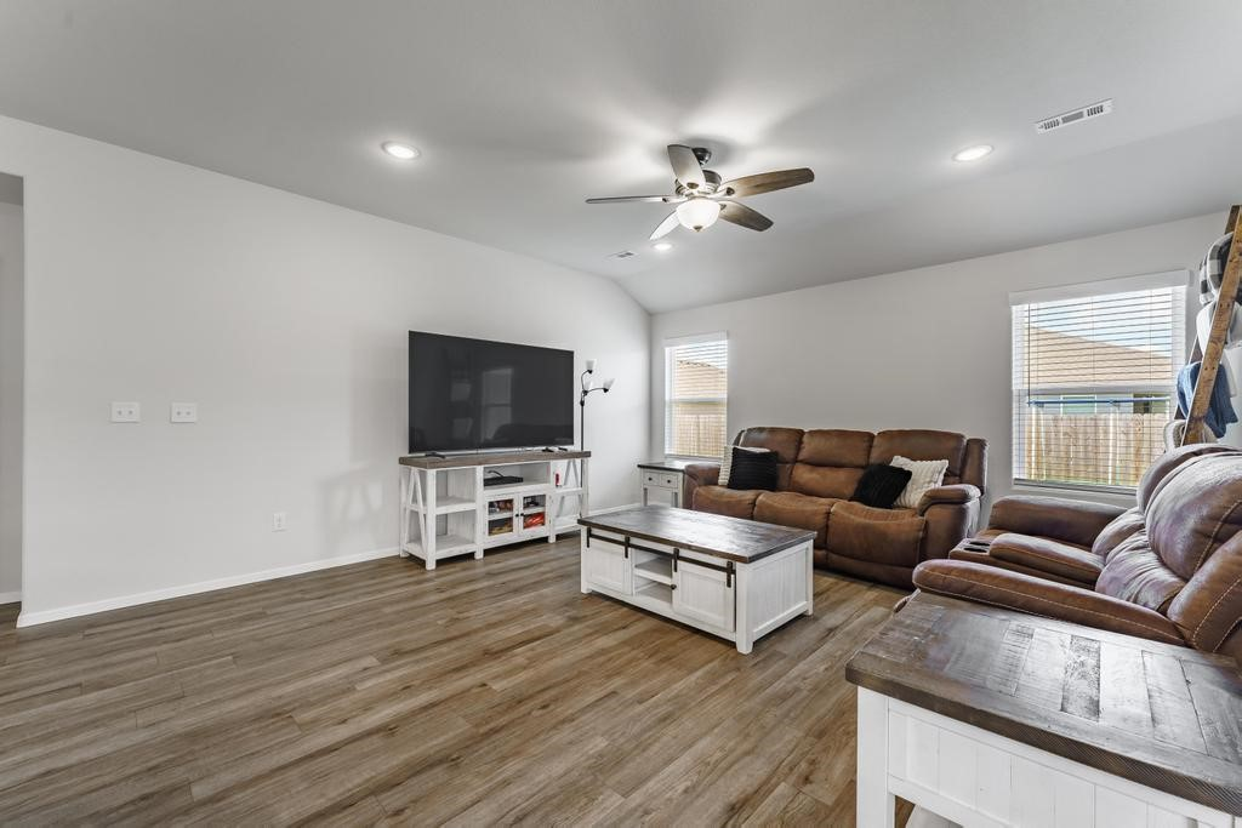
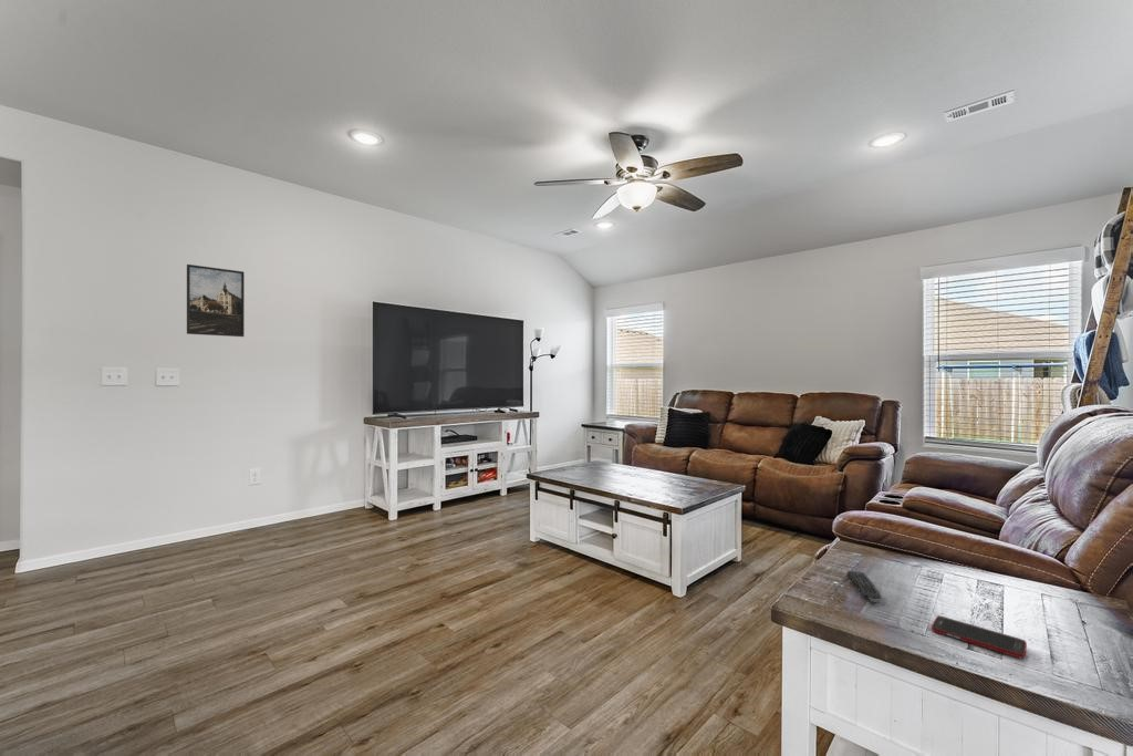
+ cell phone [931,615,1028,660]
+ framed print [186,263,246,338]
+ remote control [846,570,883,603]
